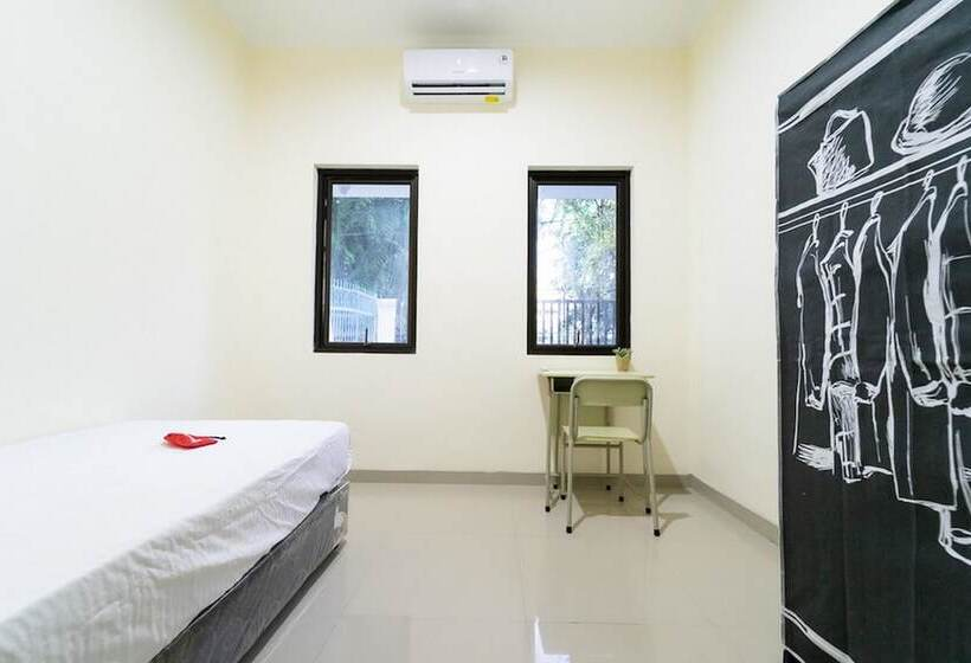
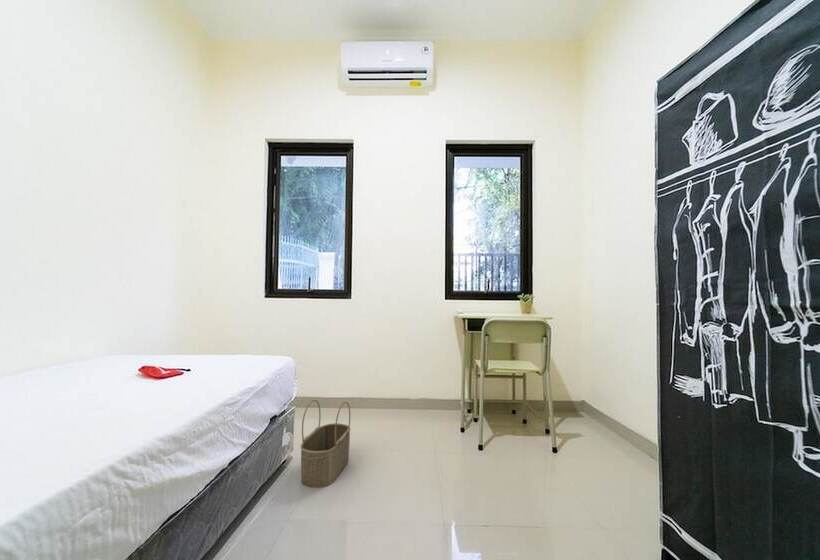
+ wicker basket [300,399,352,489]
